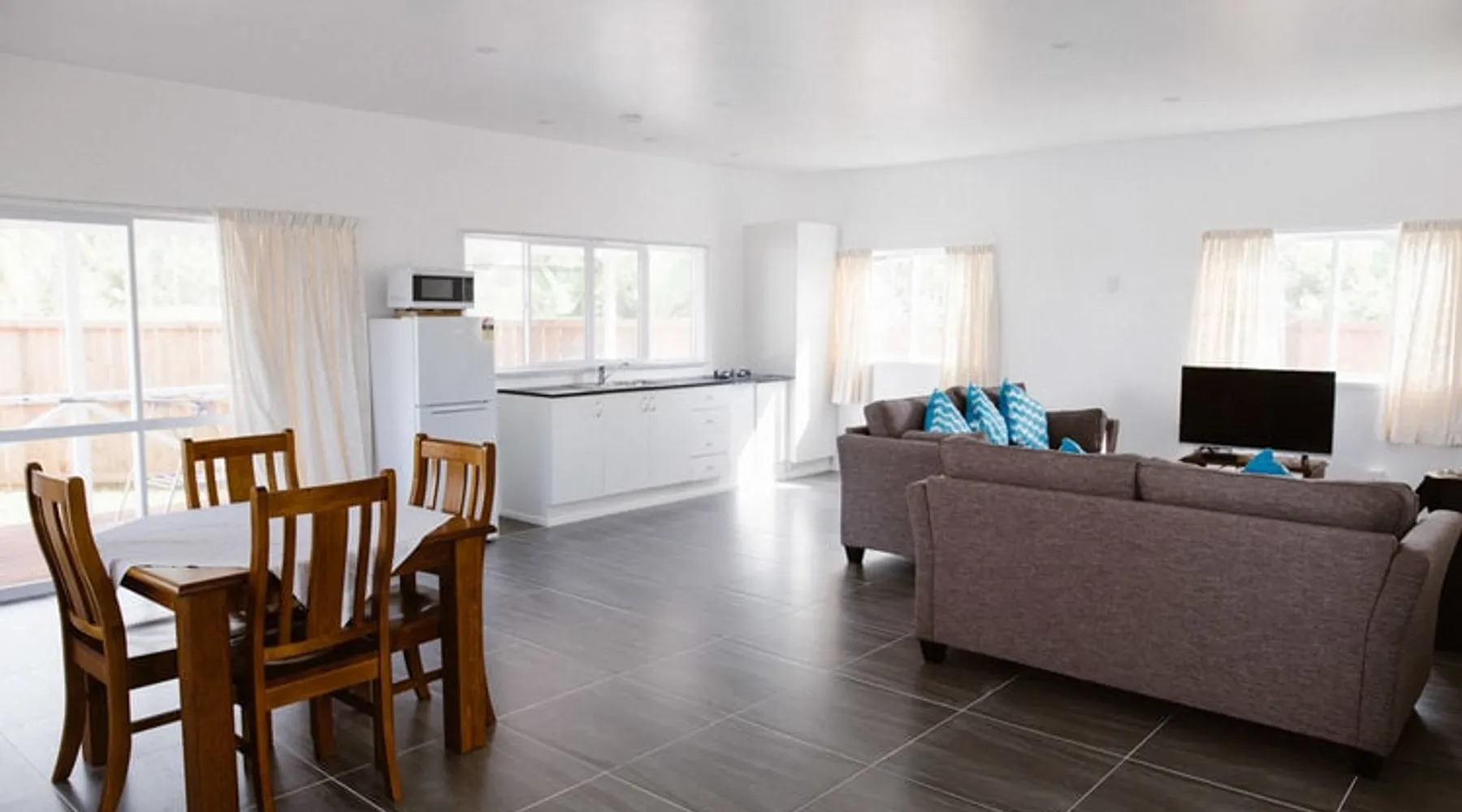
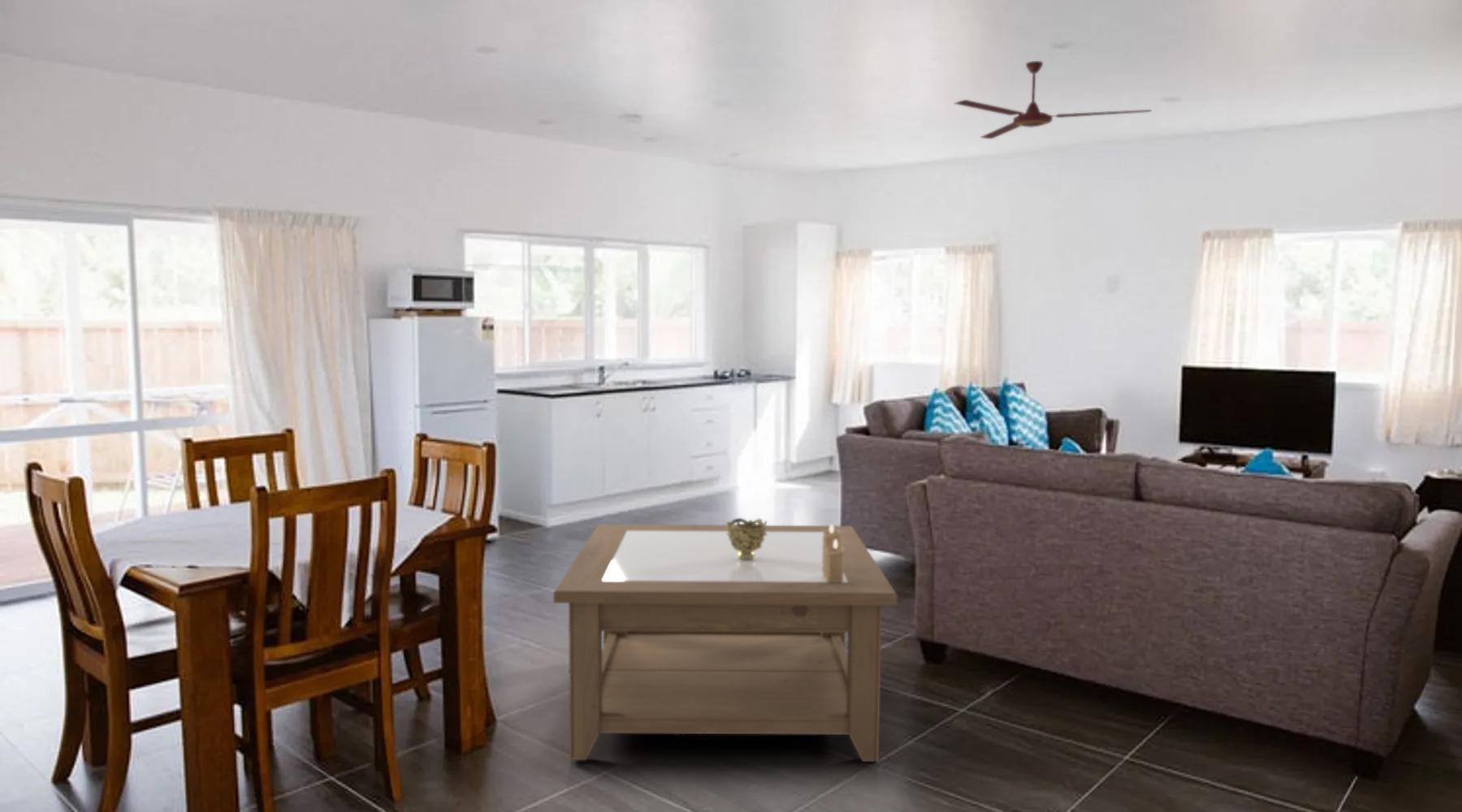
+ candle [822,524,844,583]
+ ceiling fan [953,60,1153,140]
+ decorative bowl [725,517,768,559]
+ coffee table [553,523,898,762]
